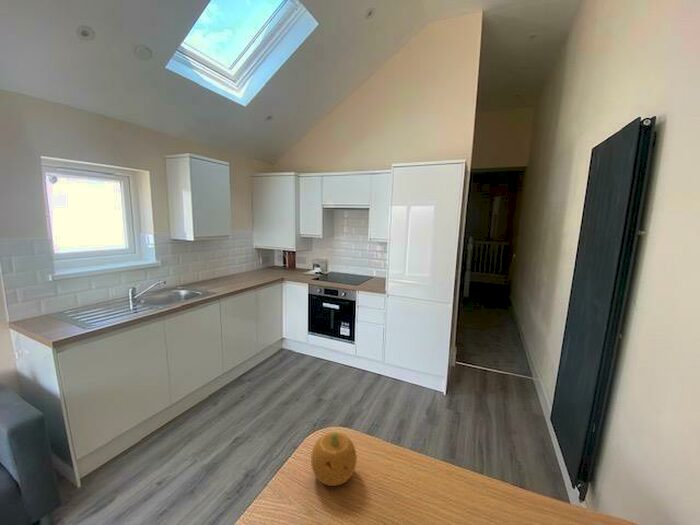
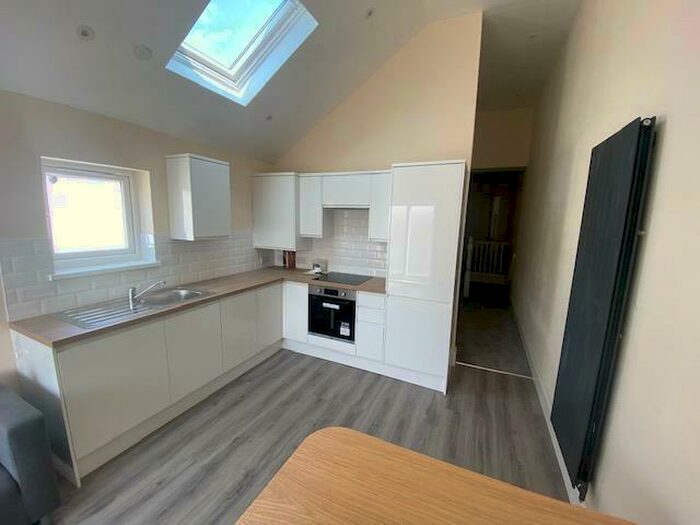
- fruit [310,431,358,487]
